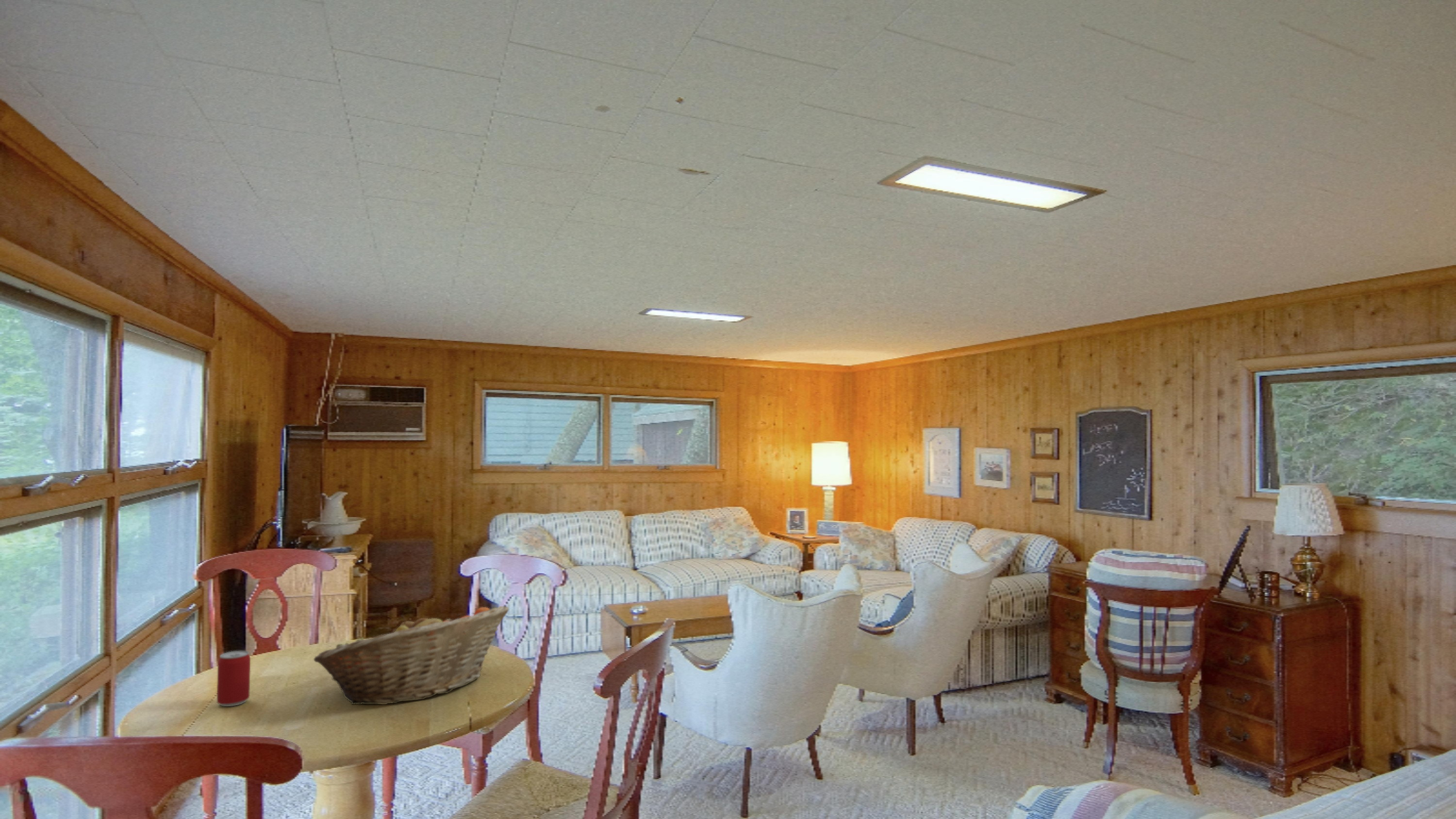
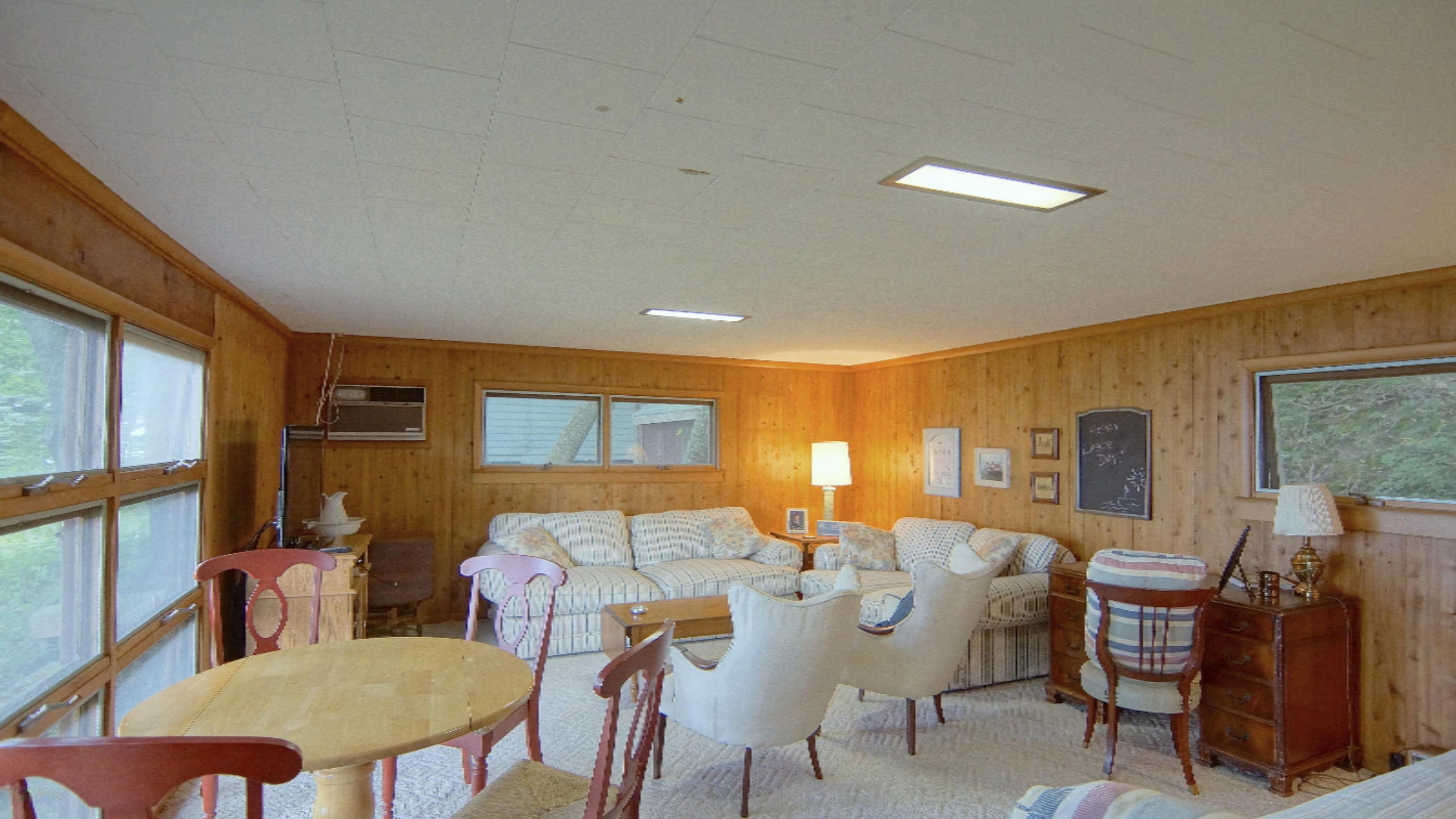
- fruit basket [313,605,510,705]
- beer can [216,650,251,707]
